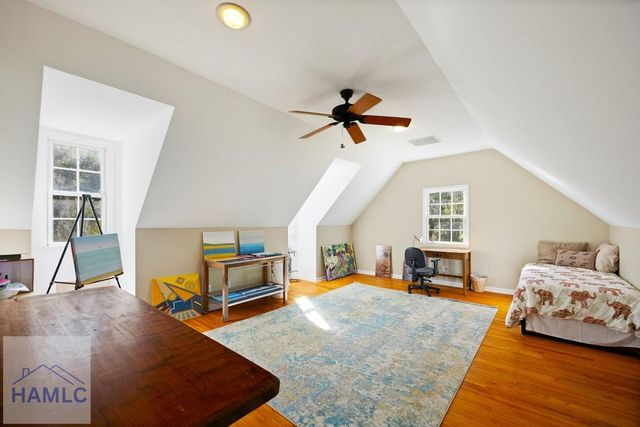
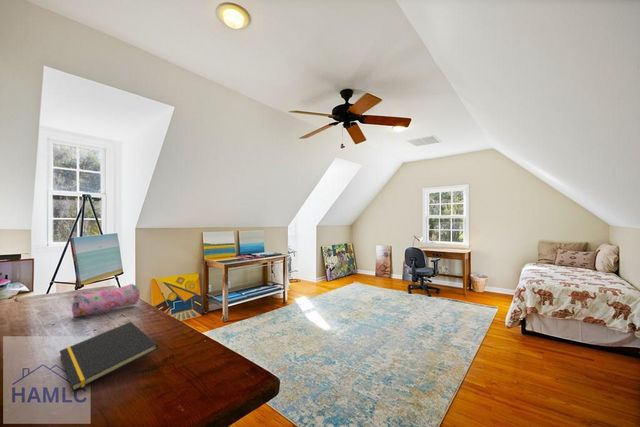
+ pencil case [70,283,141,318]
+ notepad [59,321,159,392]
